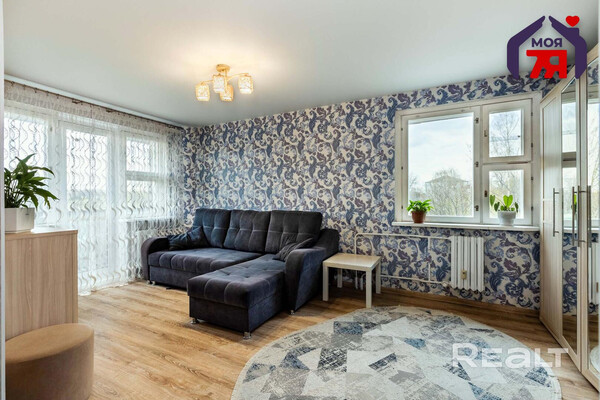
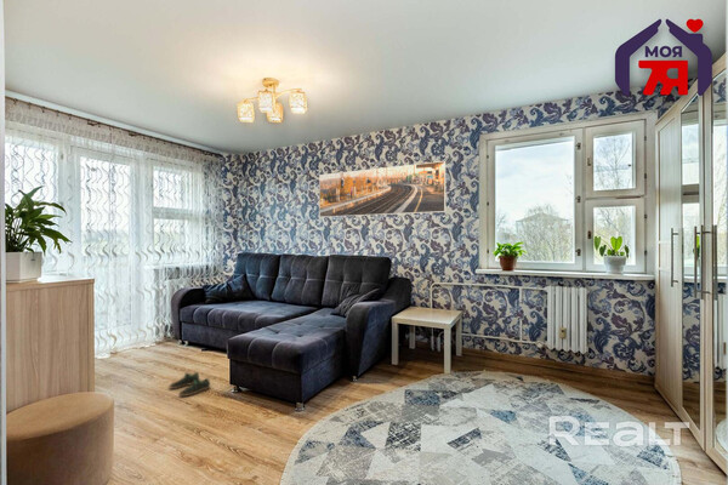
+ shoe [167,371,211,398]
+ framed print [318,160,447,218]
